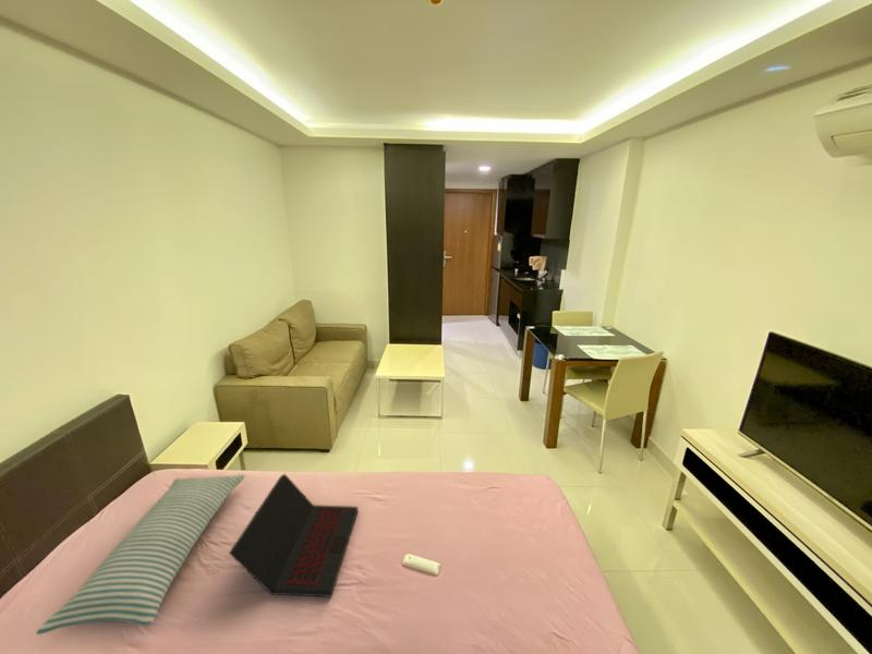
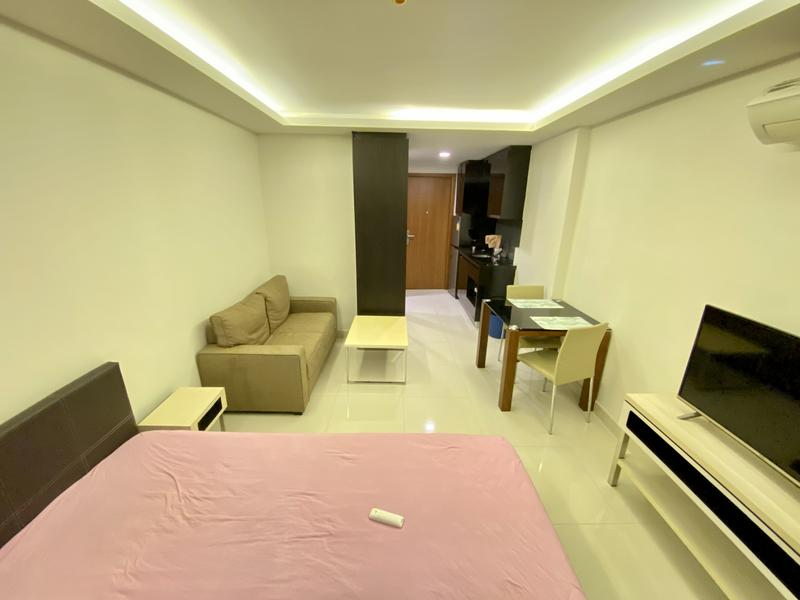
- pillow [35,473,246,635]
- laptop [228,473,359,598]
